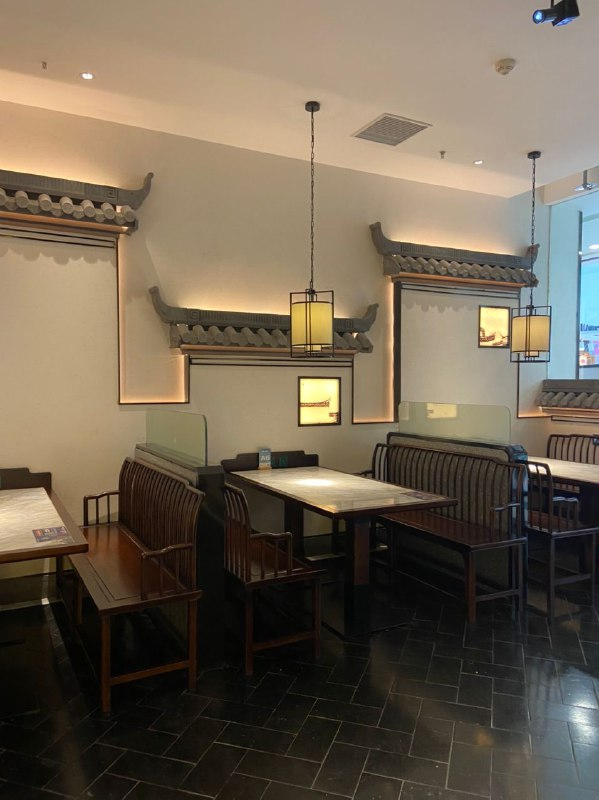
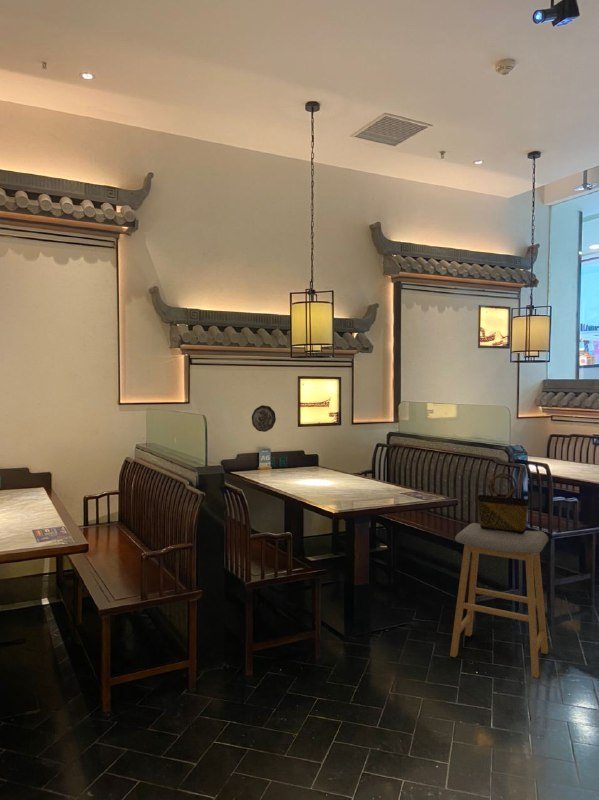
+ decorative plate [251,404,277,433]
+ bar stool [449,522,550,679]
+ handbag [476,472,530,534]
